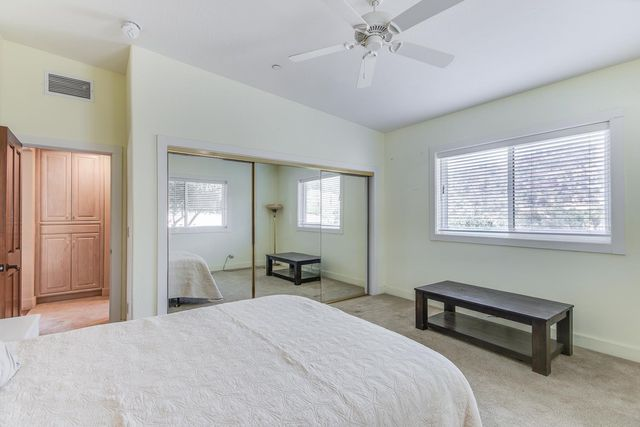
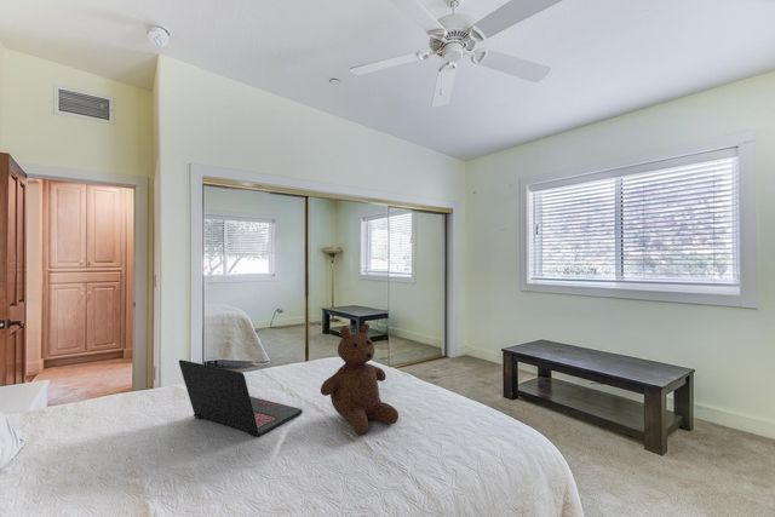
+ laptop [178,358,304,437]
+ teddy bear [320,322,400,436]
